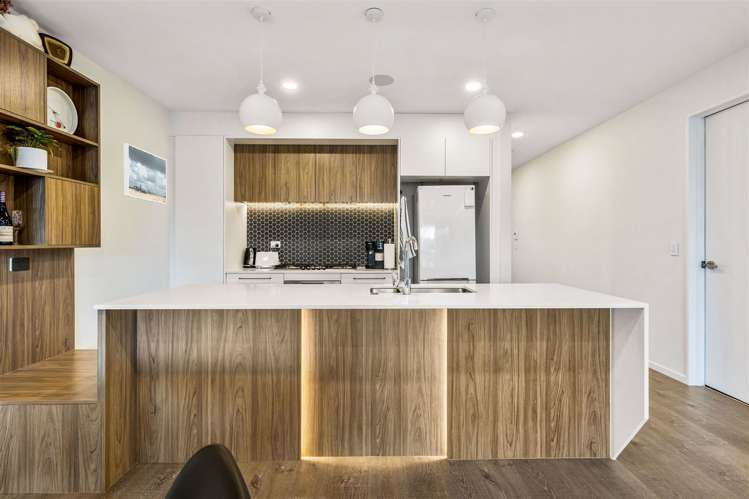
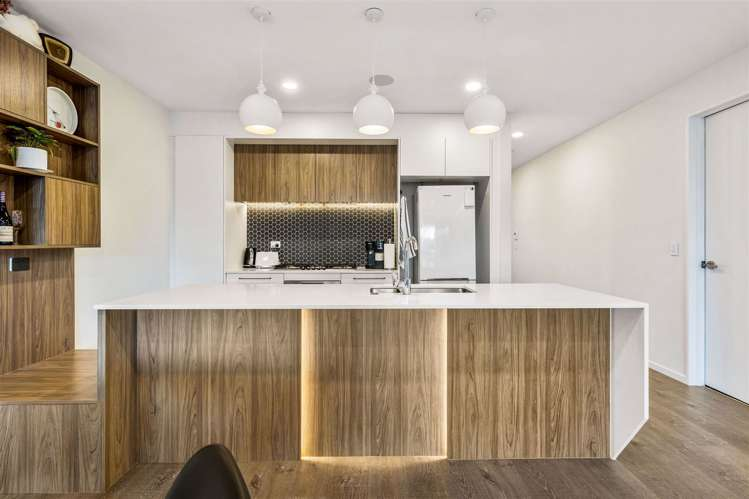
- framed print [123,143,168,205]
